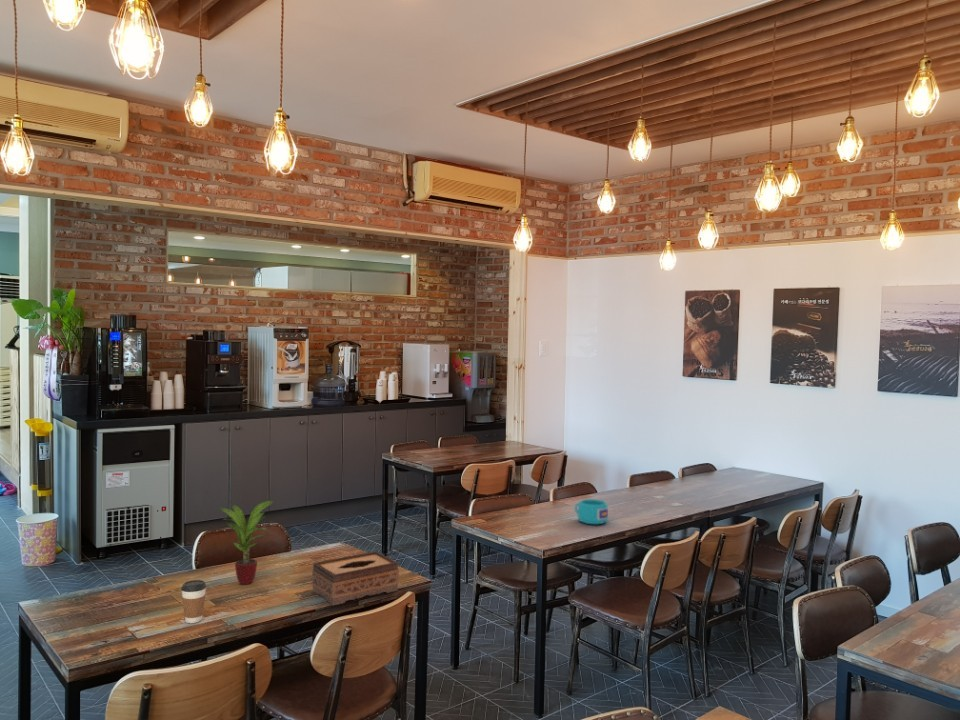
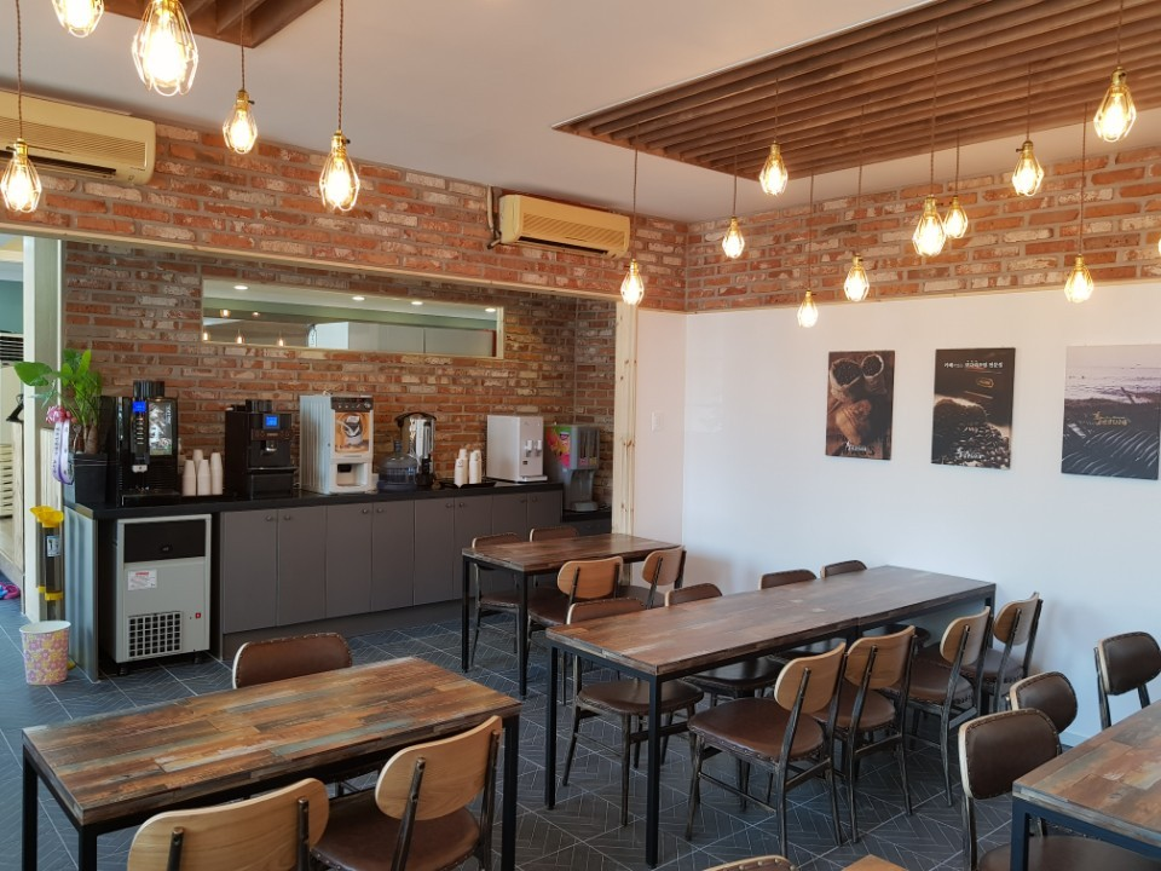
- potted plant [219,500,276,585]
- coffee cup [180,579,207,624]
- tissue box [311,550,400,606]
- cup [574,498,609,525]
